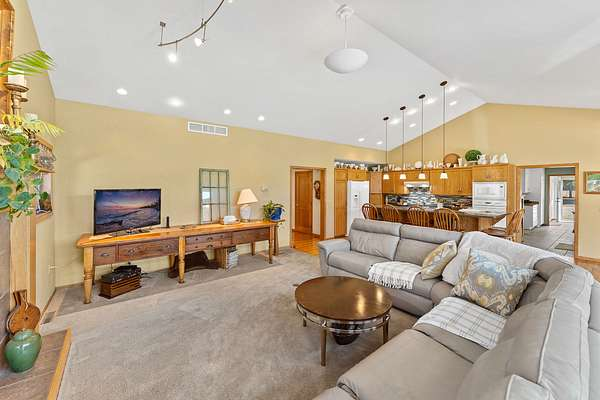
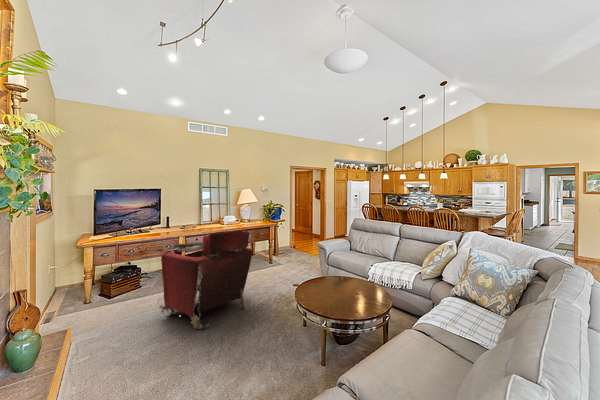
+ armchair [158,228,254,330]
